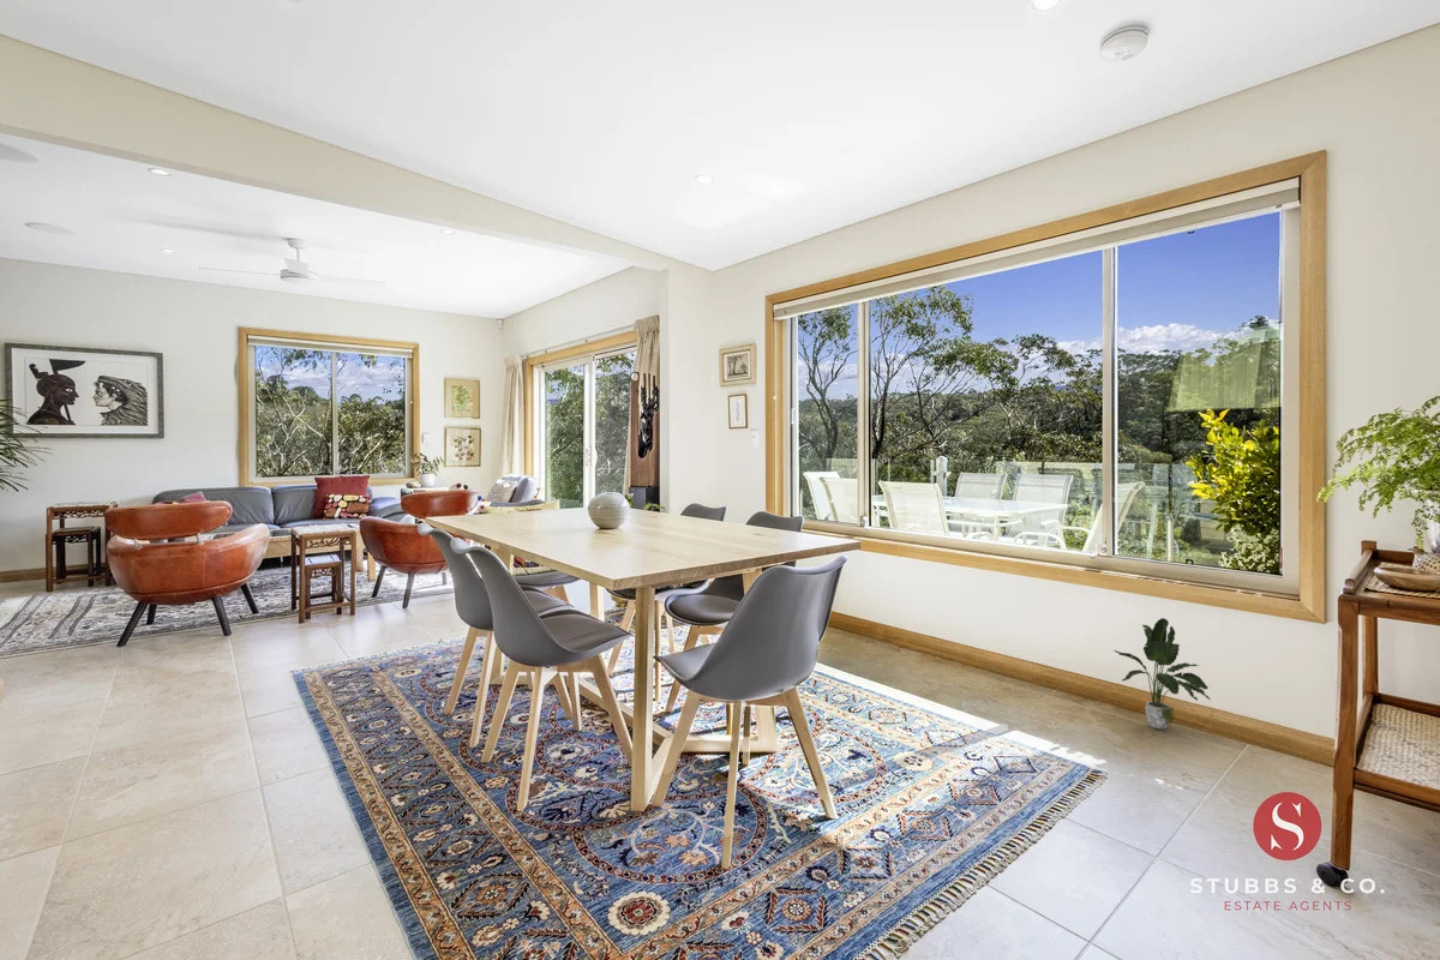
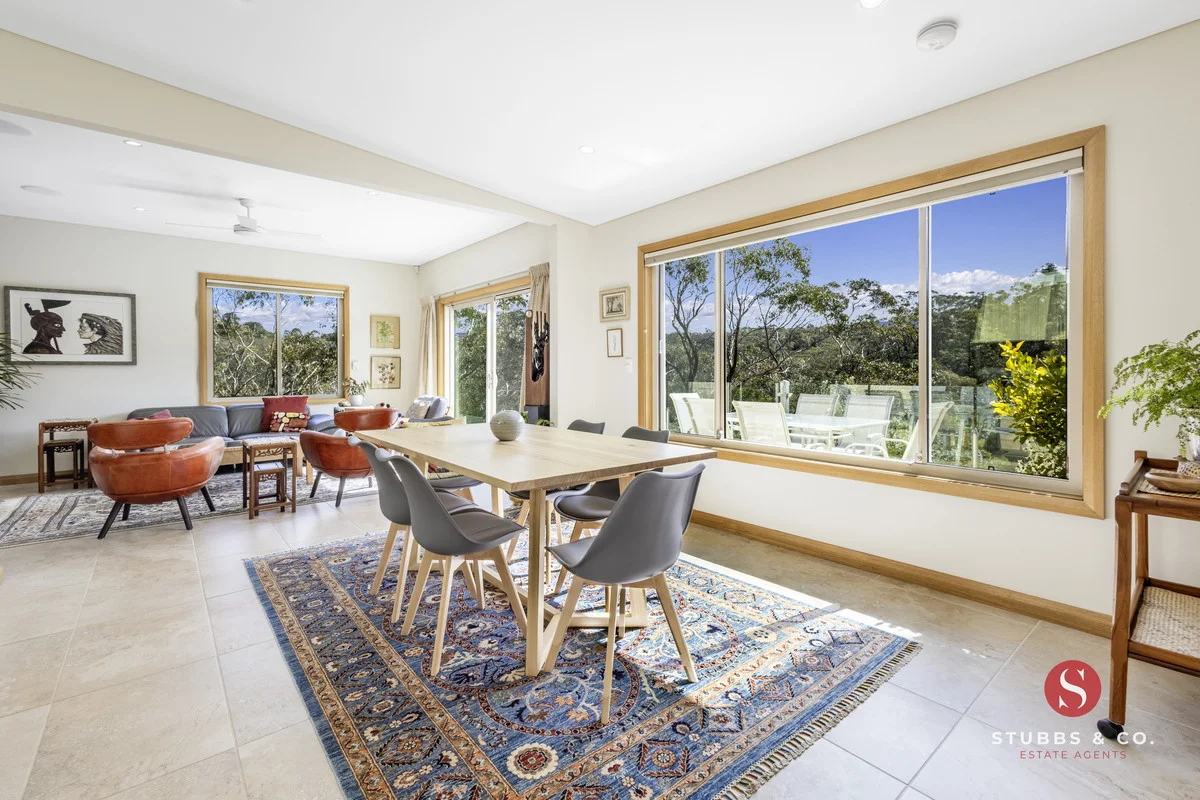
- potted plant [1112,617,1212,731]
